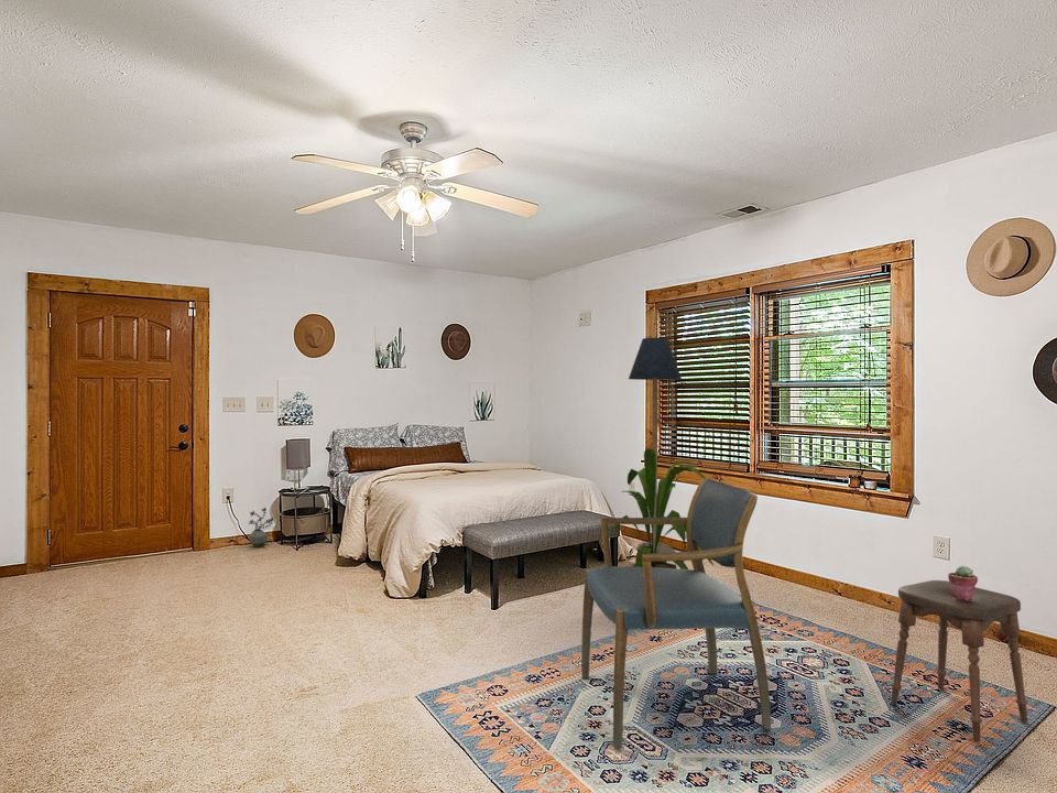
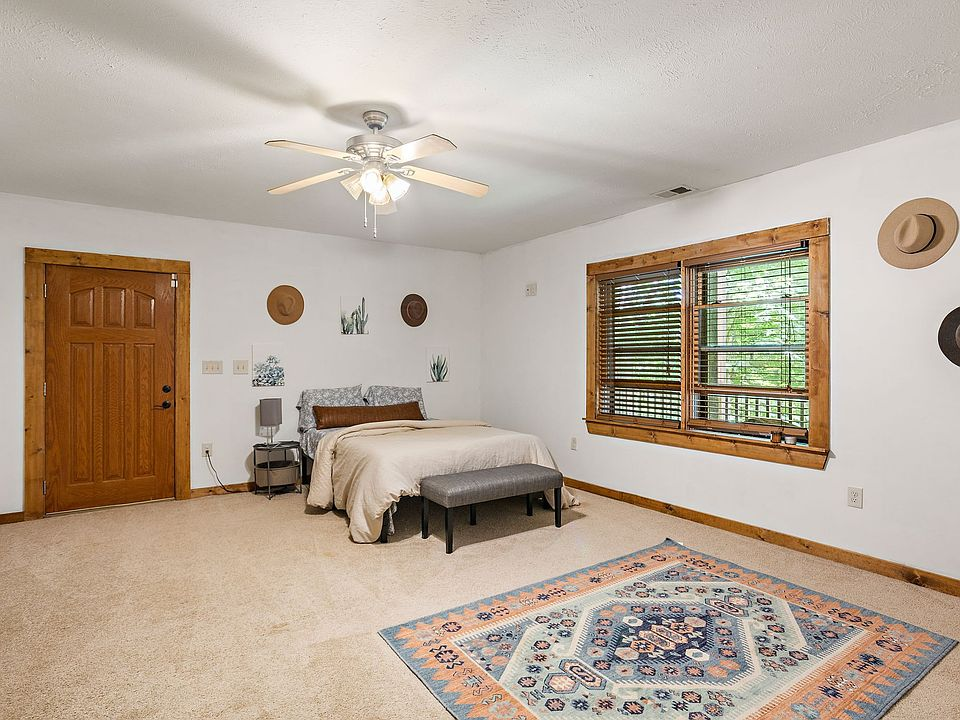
- floor lamp [628,337,683,553]
- armchair [580,477,772,750]
- potted plant [248,507,274,548]
- potted succulent [947,565,979,600]
- house plant [600,447,716,569]
- stool [890,579,1028,743]
